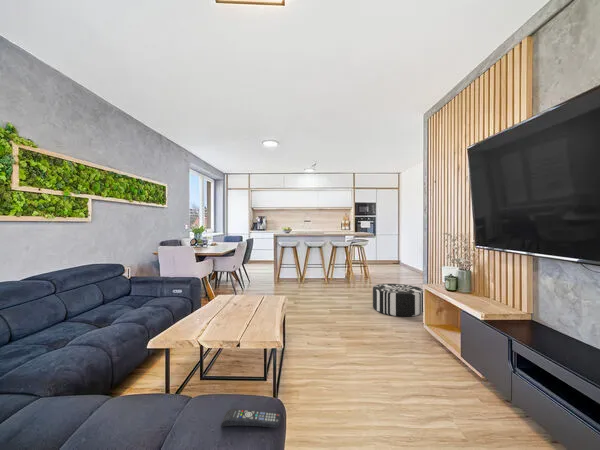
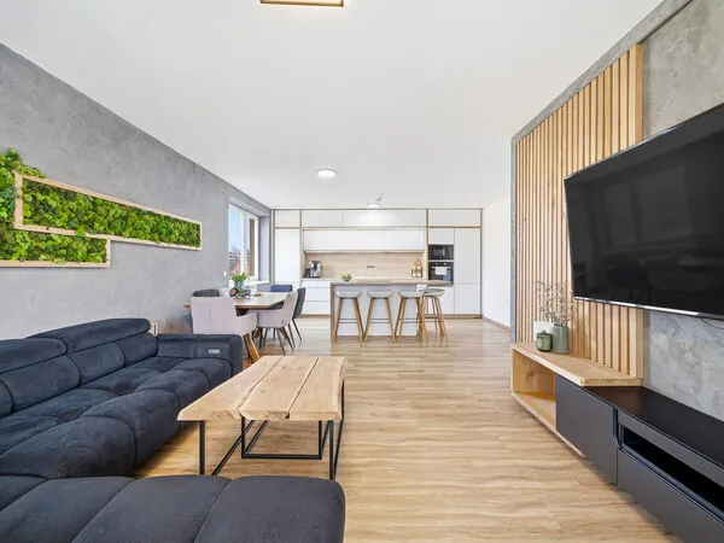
- pouf [372,283,424,317]
- remote control [220,408,282,429]
